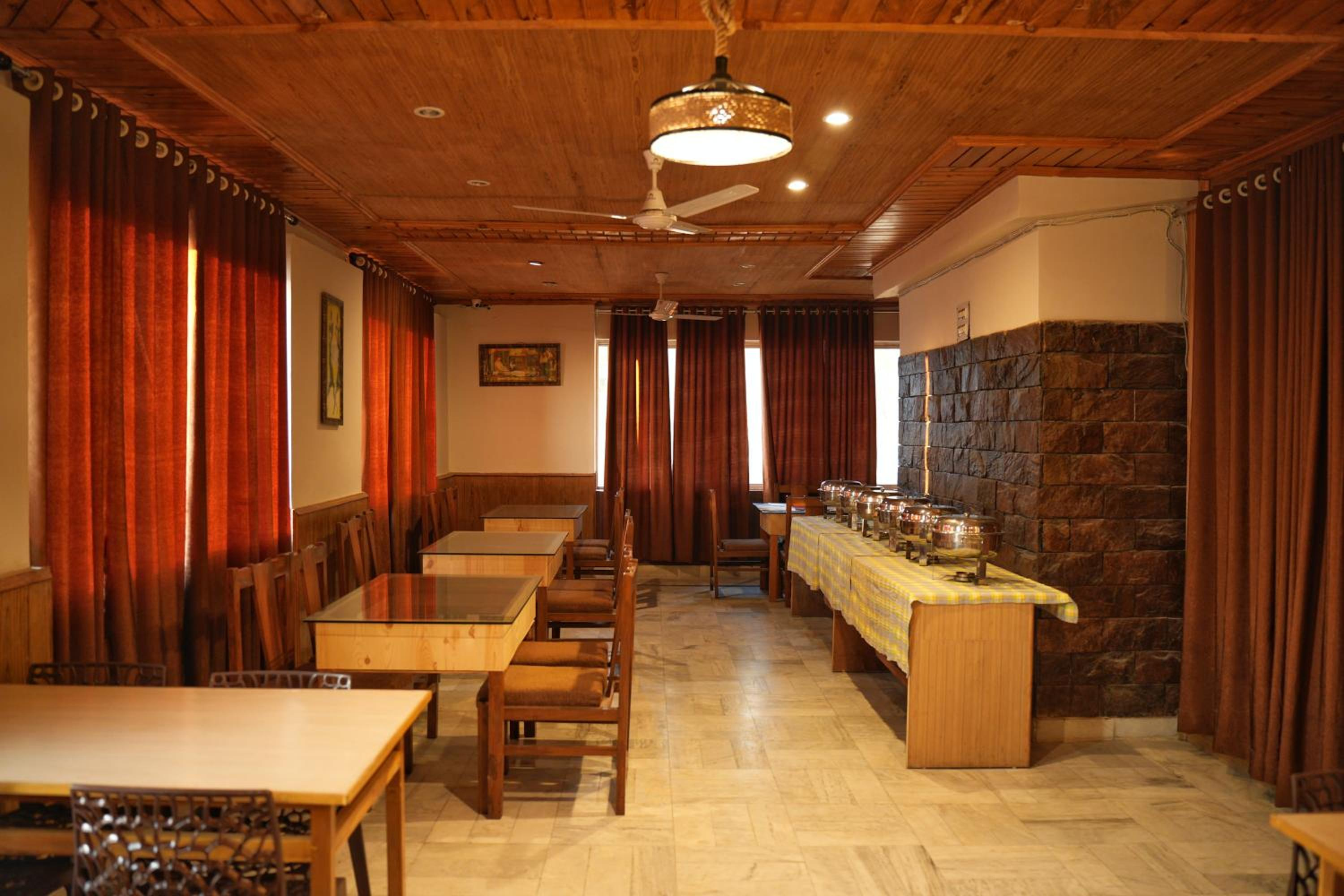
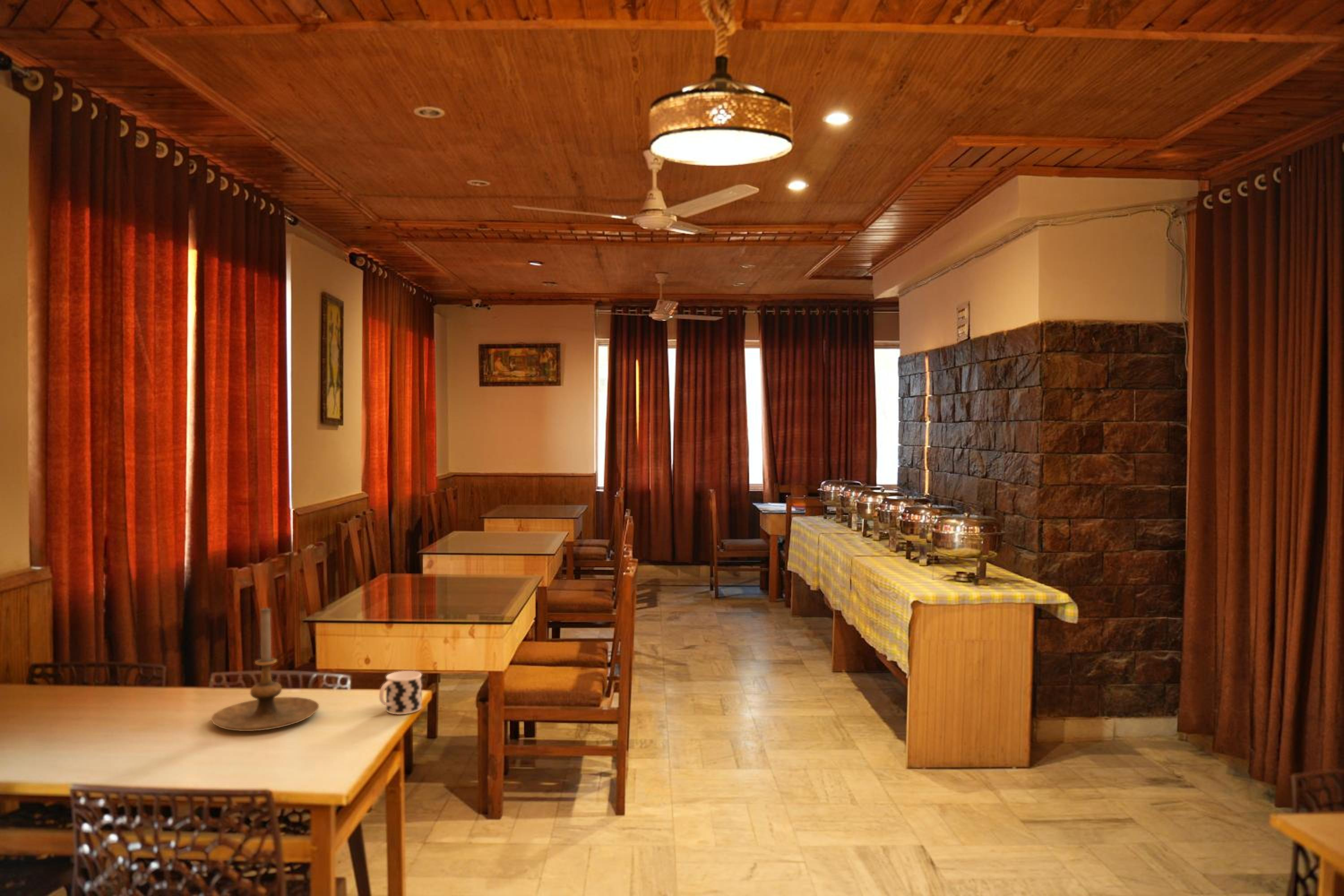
+ candle holder [211,607,320,732]
+ cup [379,670,422,715]
